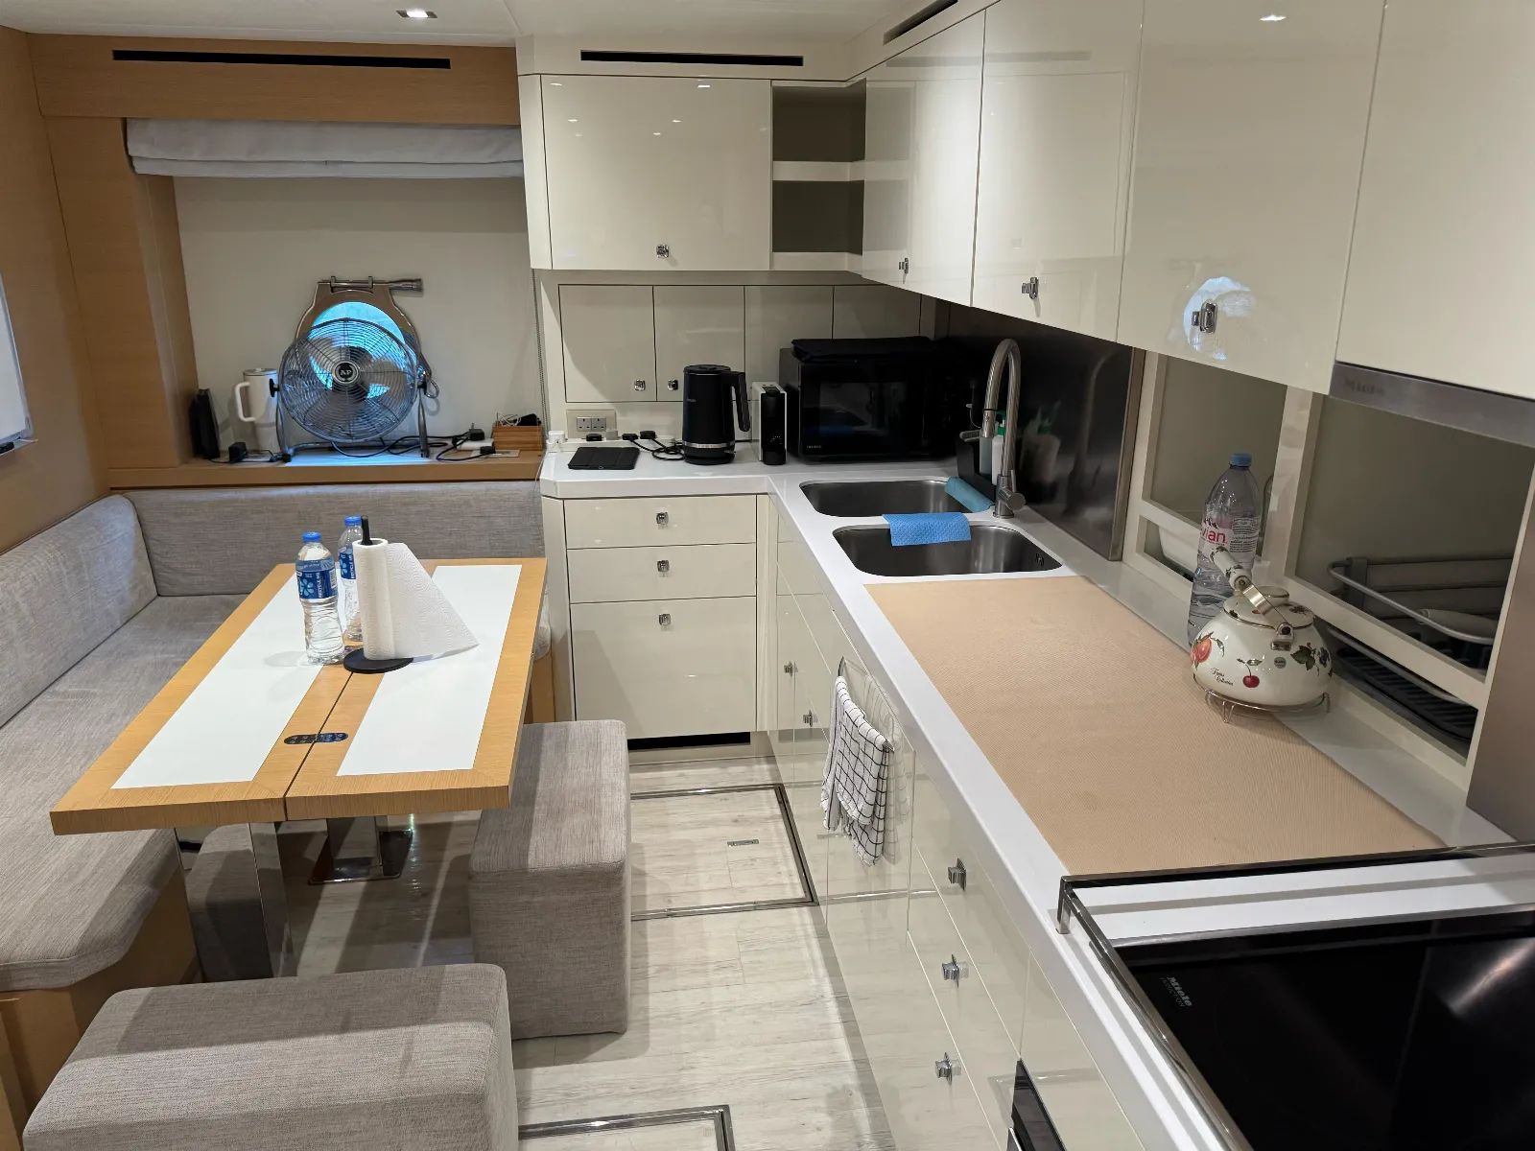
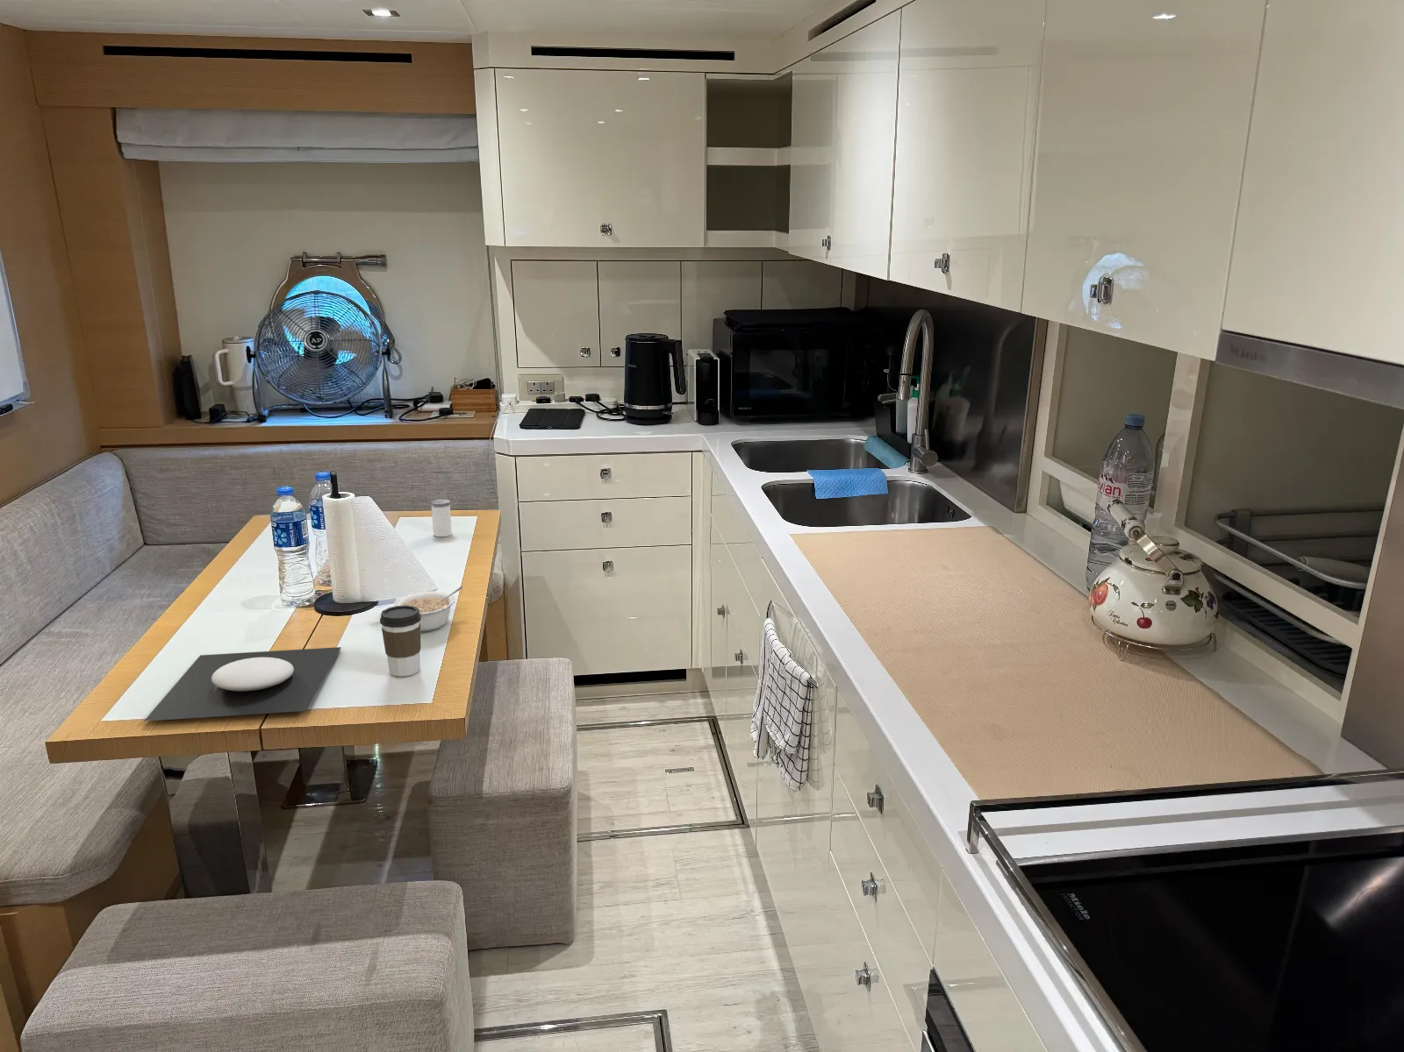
+ plate [143,646,343,723]
+ salt shaker [429,498,453,537]
+ legume [394,586,464,632]
+ coffee cup [379,606,421,677]
